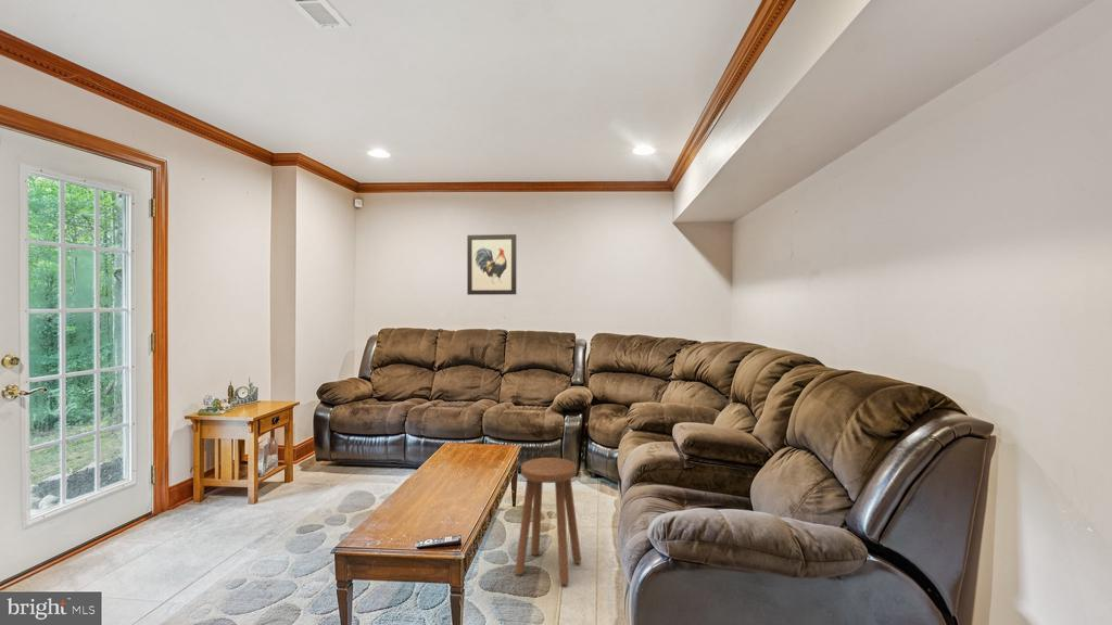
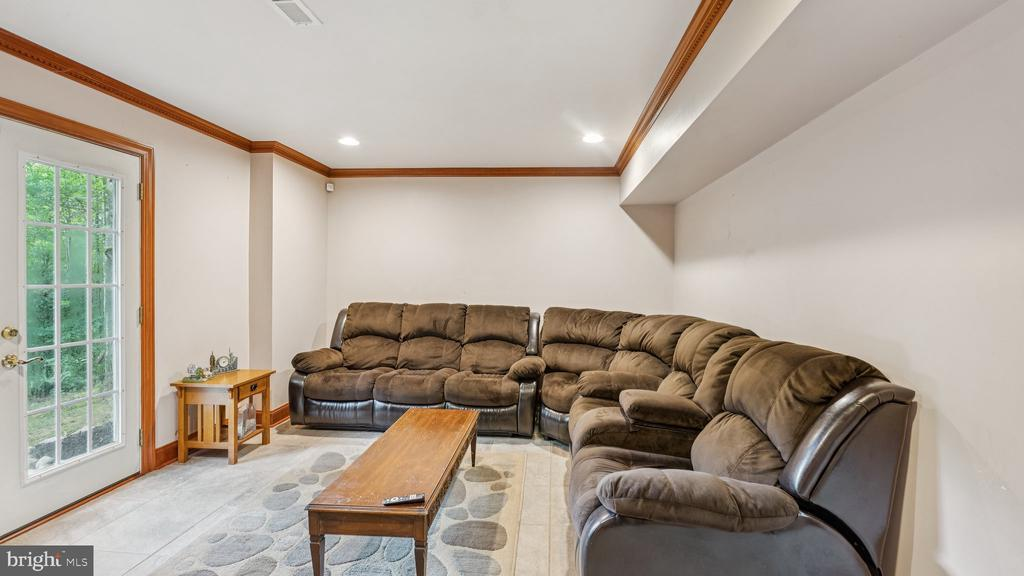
- wall art [466,233,517,296]
- stool [514,457,582,586]
